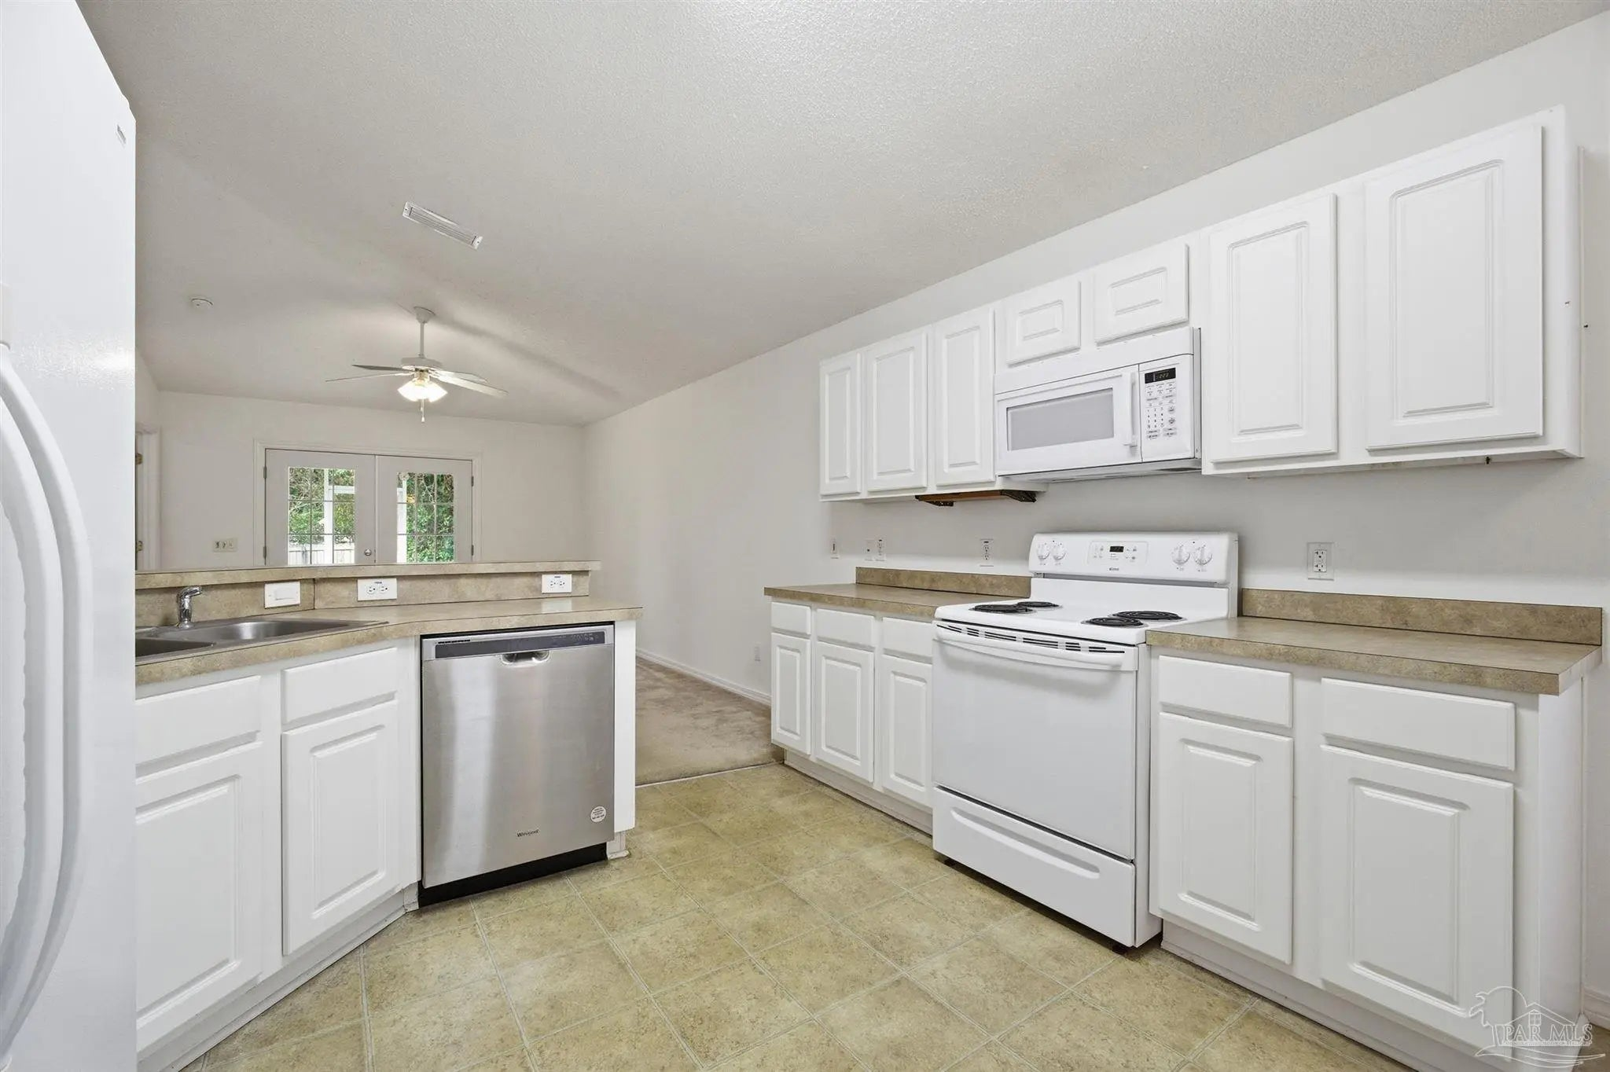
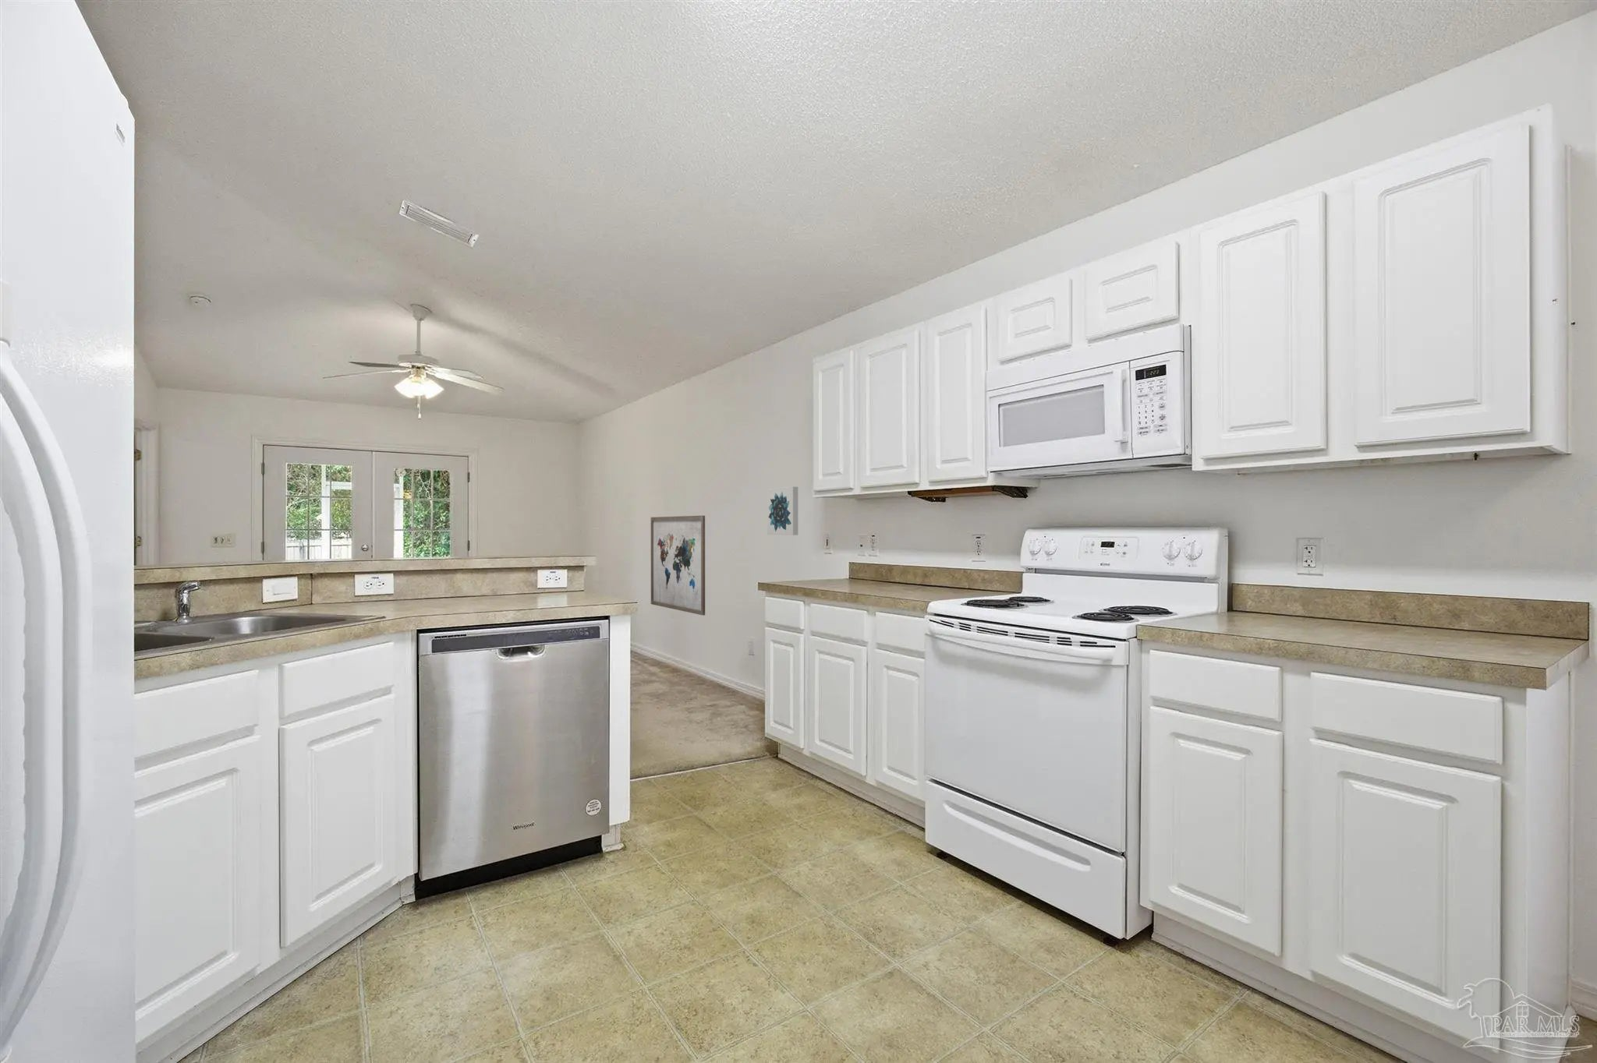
+ wall art [650,515,706,617]
+ wall art [766,486,798,536]
